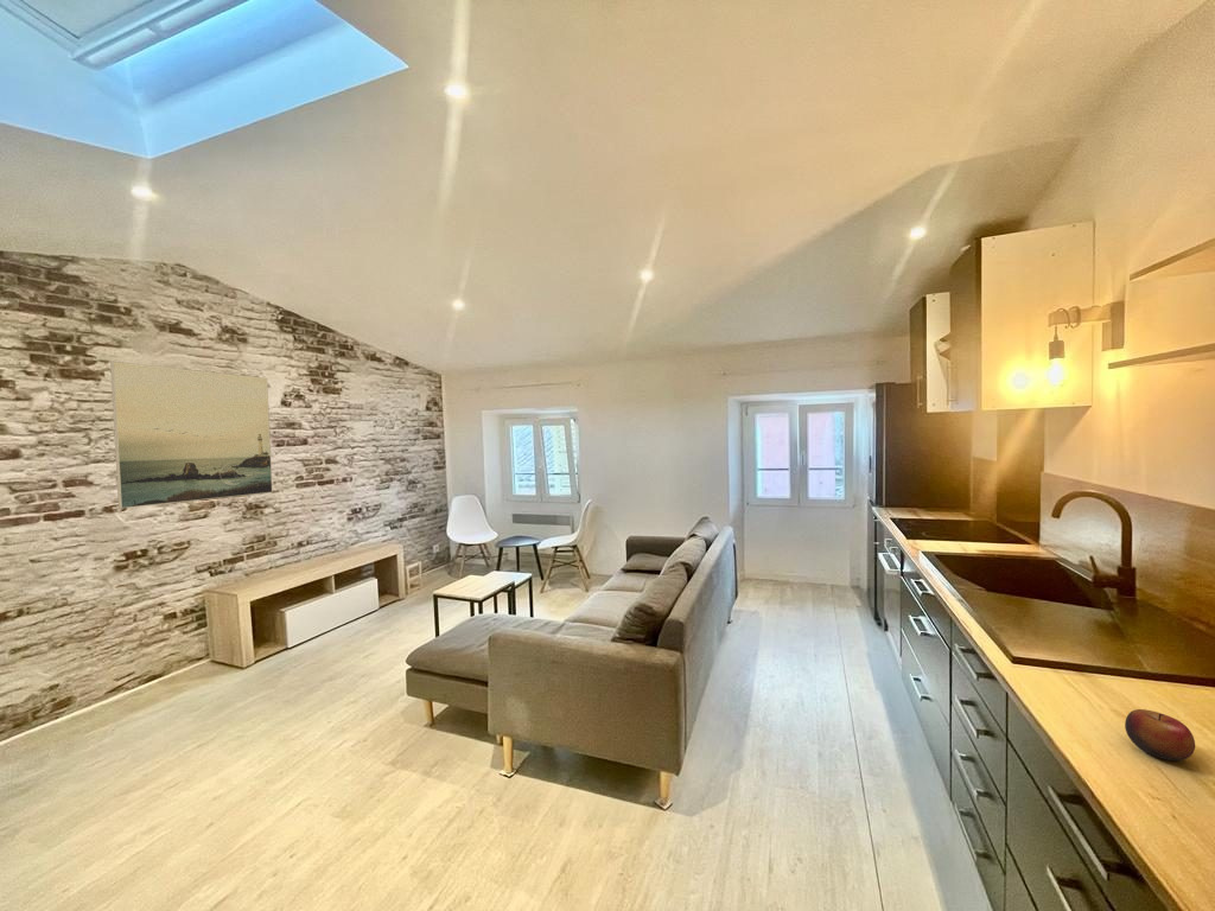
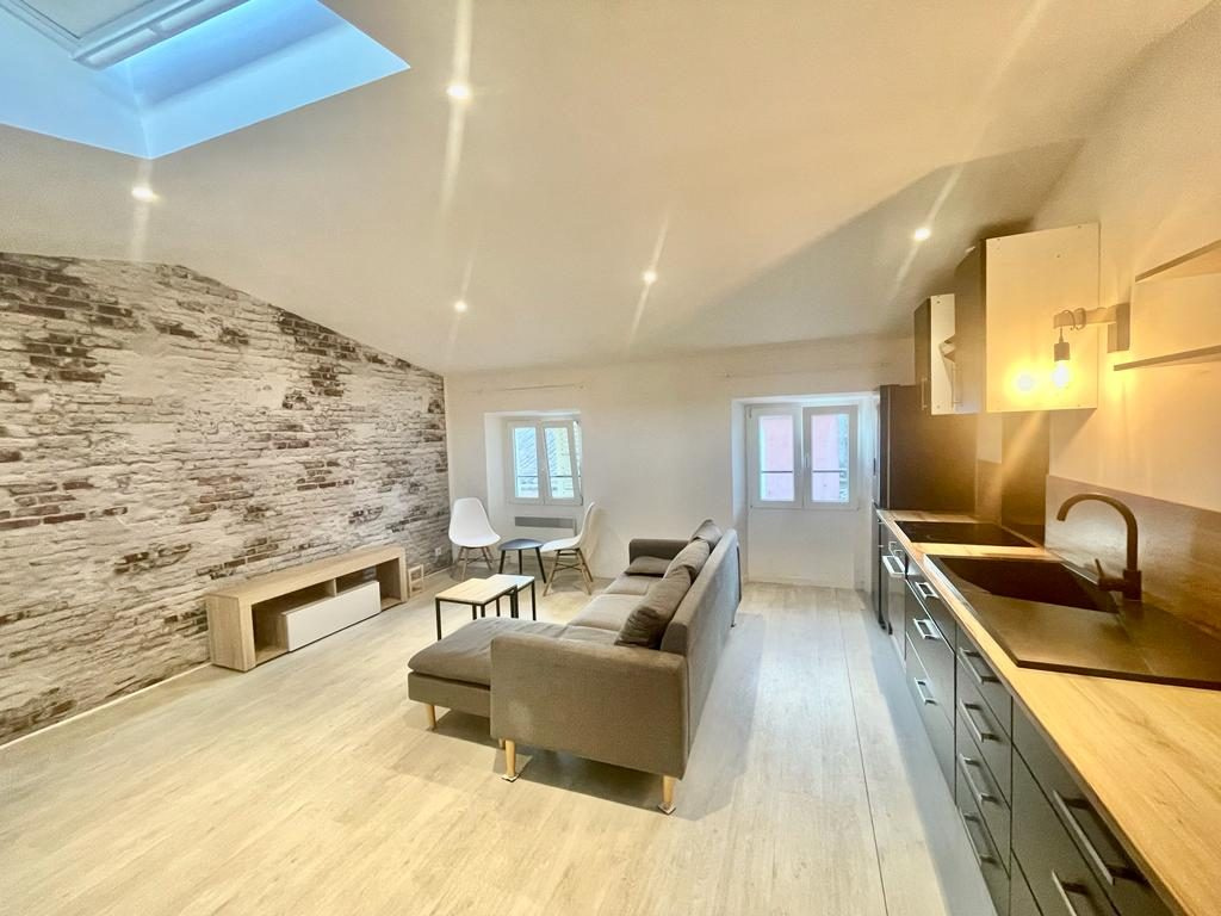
- apple [1124,708,1196,762]
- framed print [109,361,274,510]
